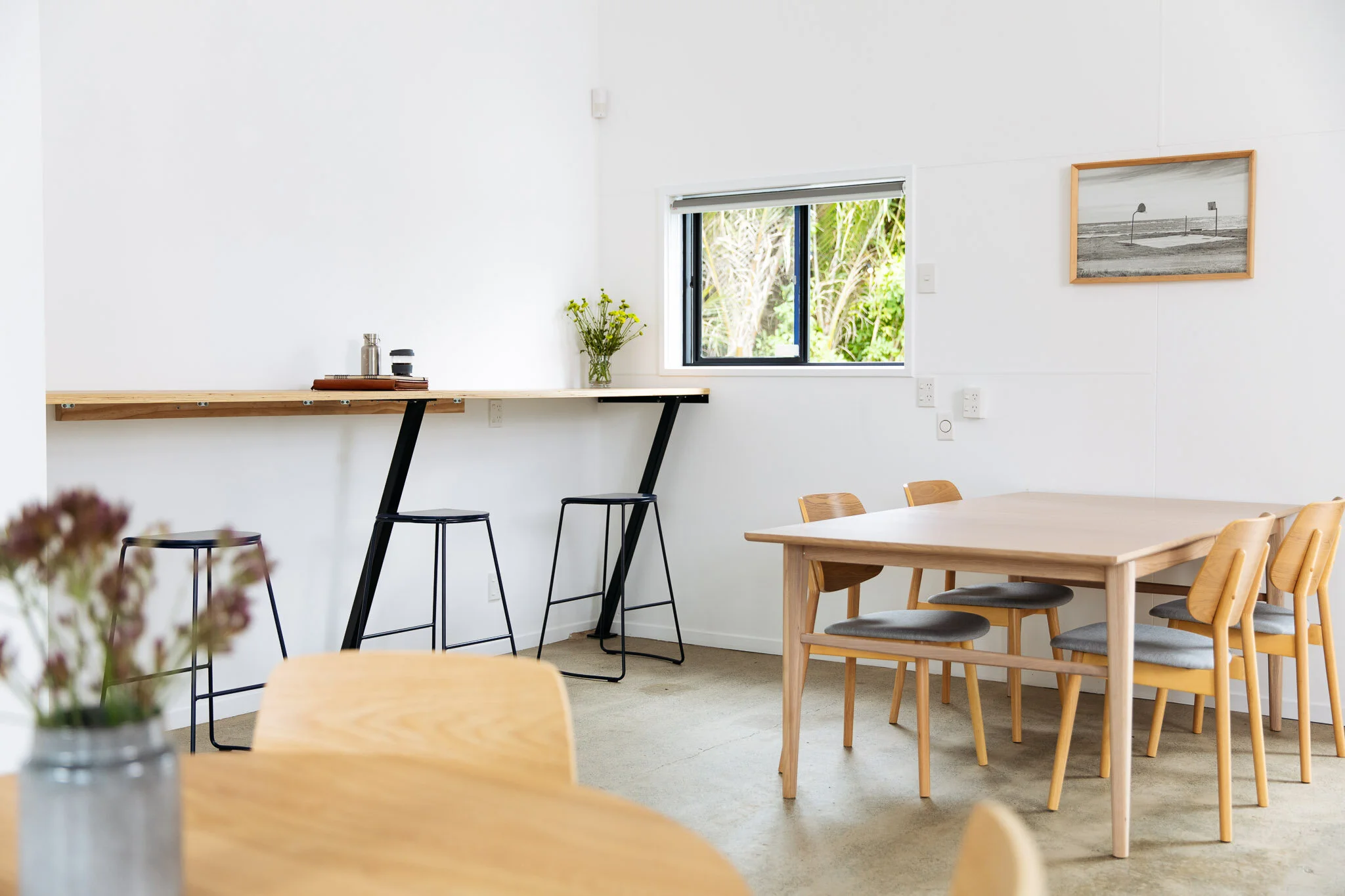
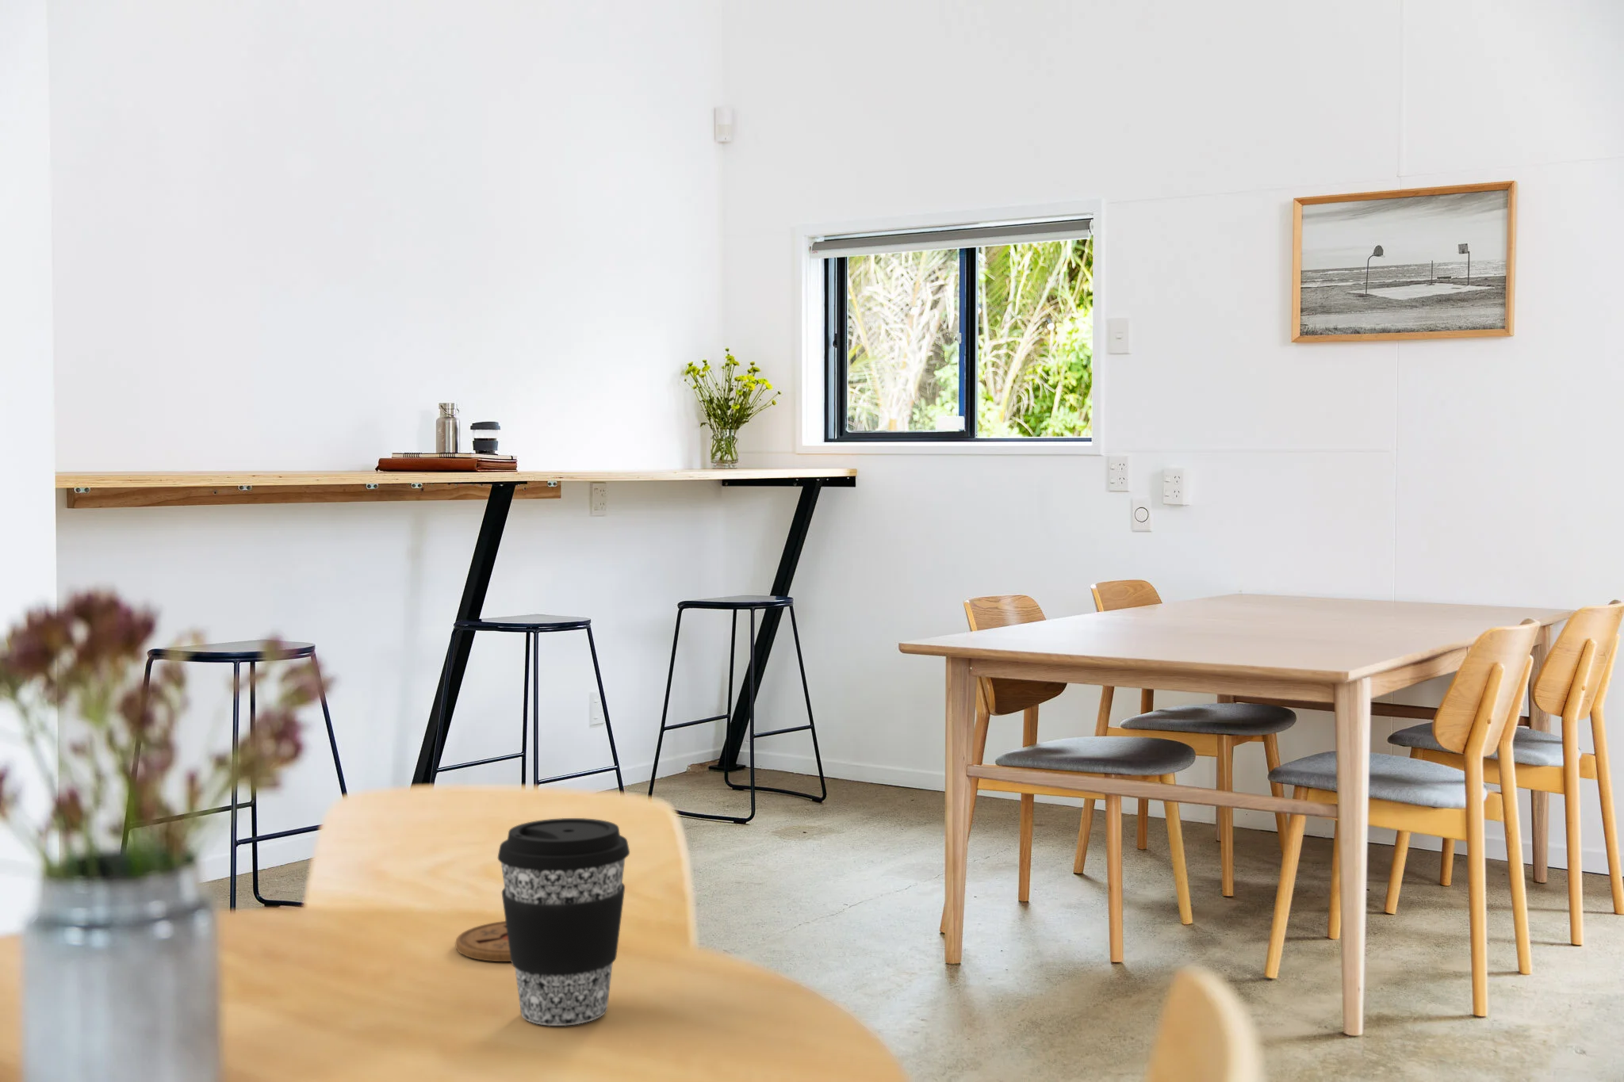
+ coaster [454,920,512,962]
+ coffee cup [497,818,630,1026]
